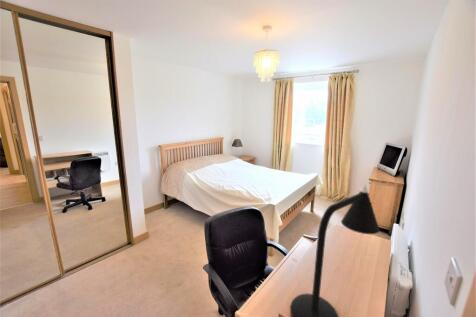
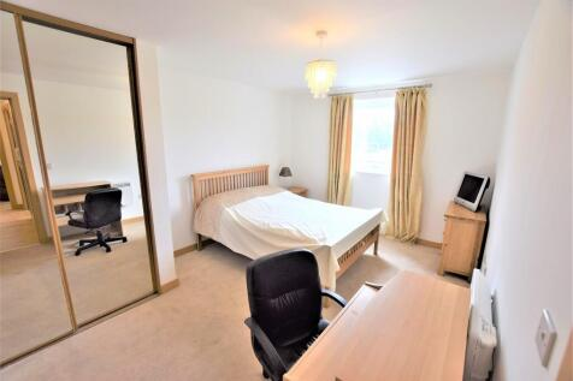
- desk lamp [289,183,380,317]
